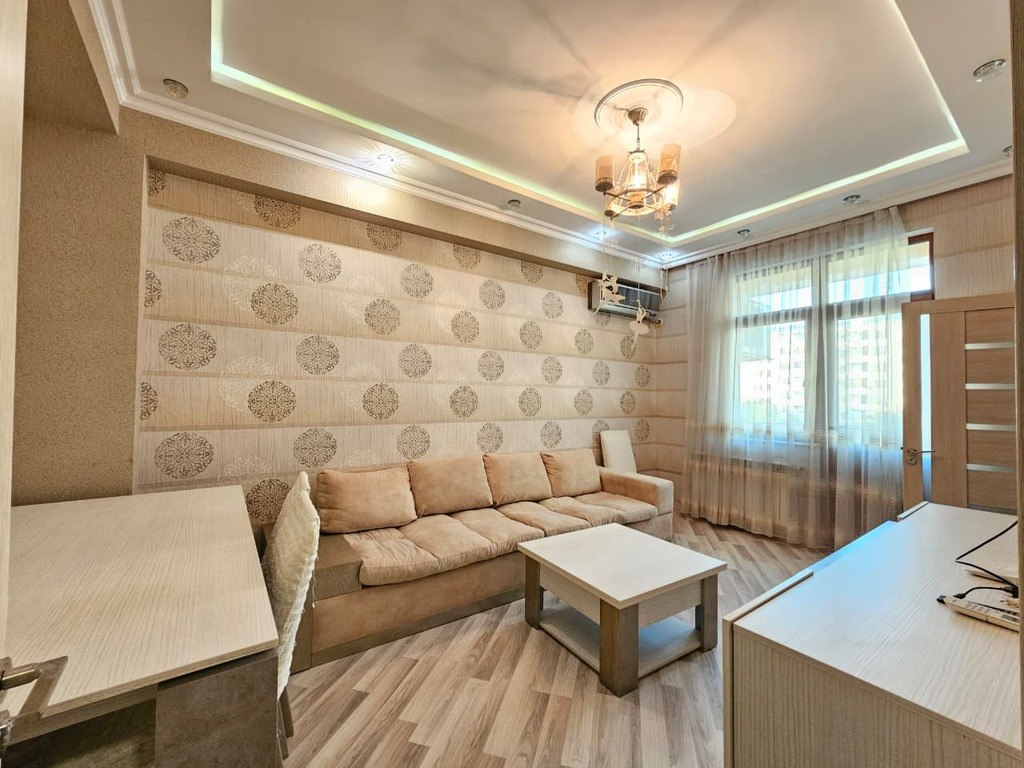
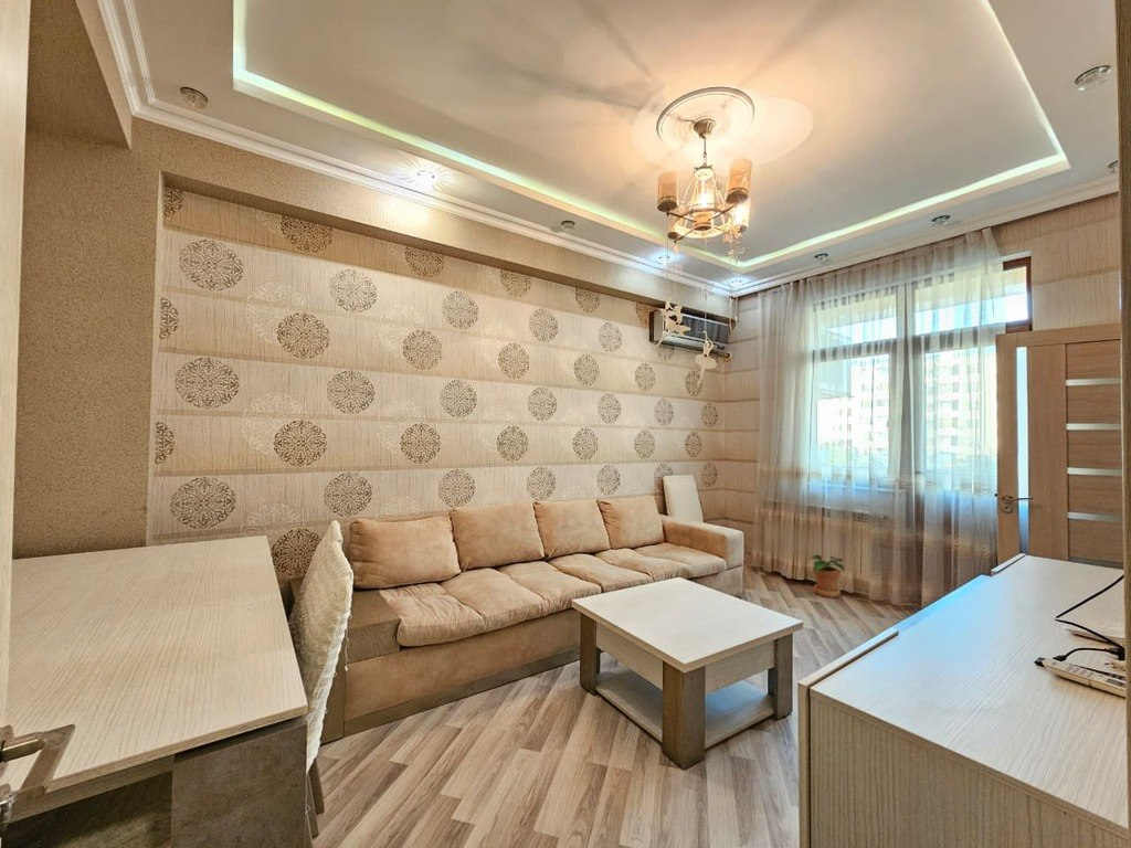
+ potted plant [808,553,846,600]
